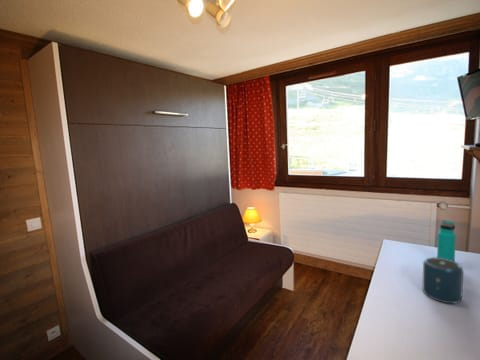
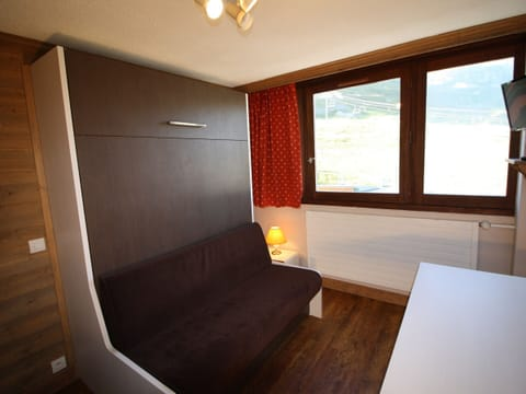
- speaker [422,256,464,304]
- water bottle [436,219,457,262]
